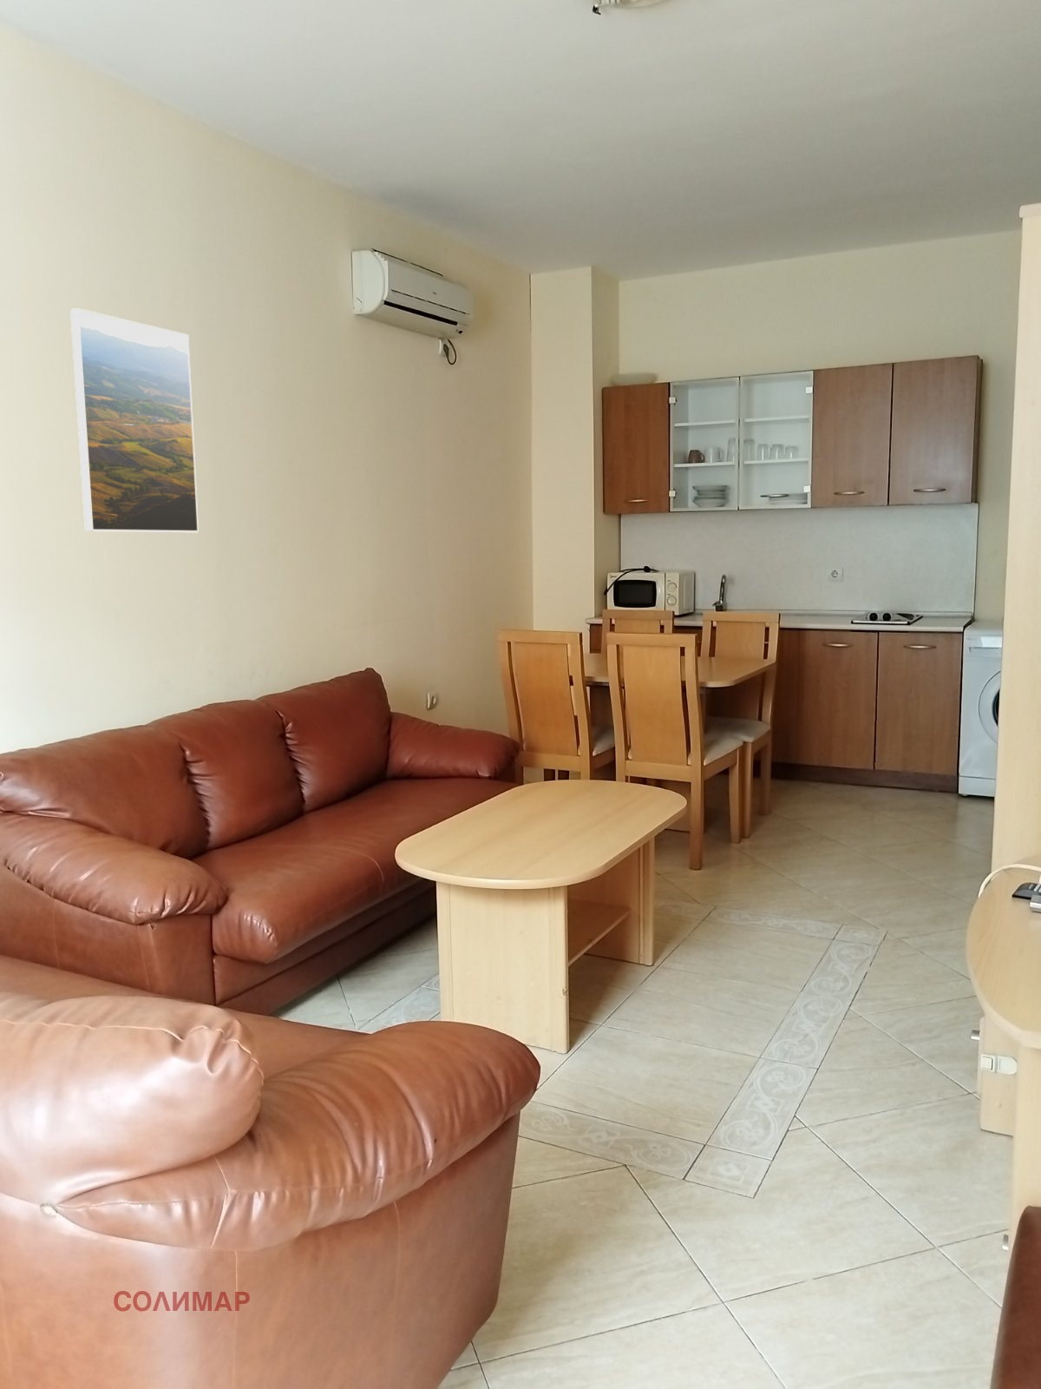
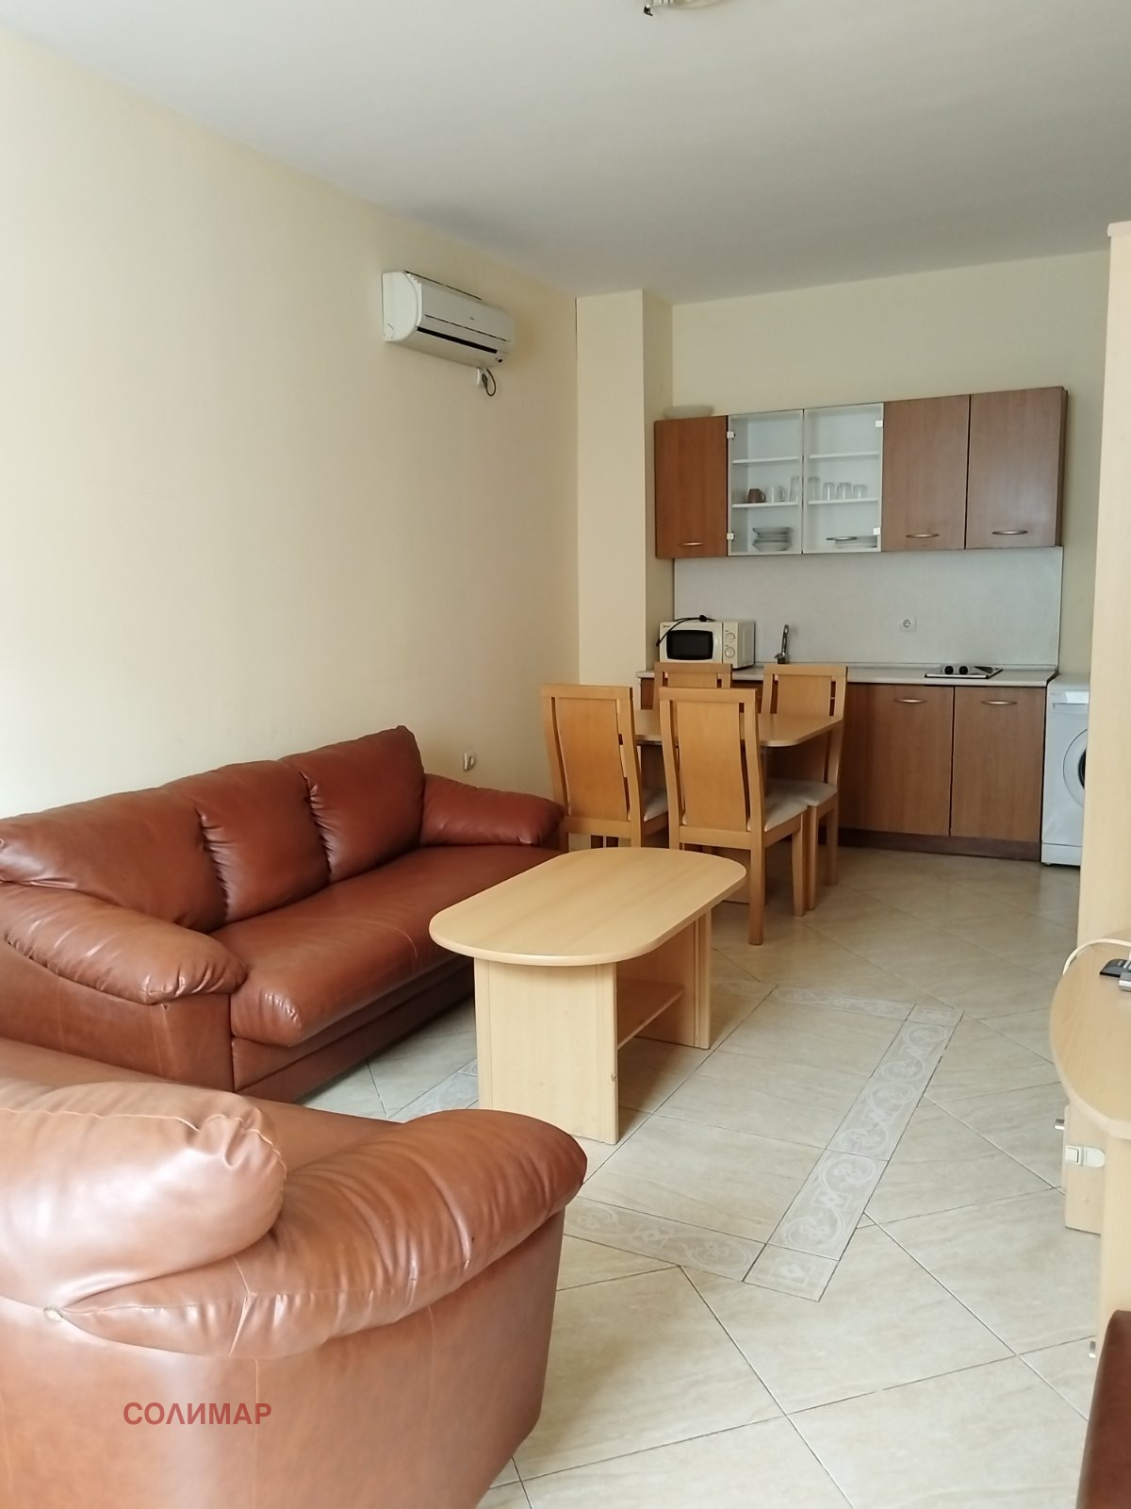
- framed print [69,307,199,533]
